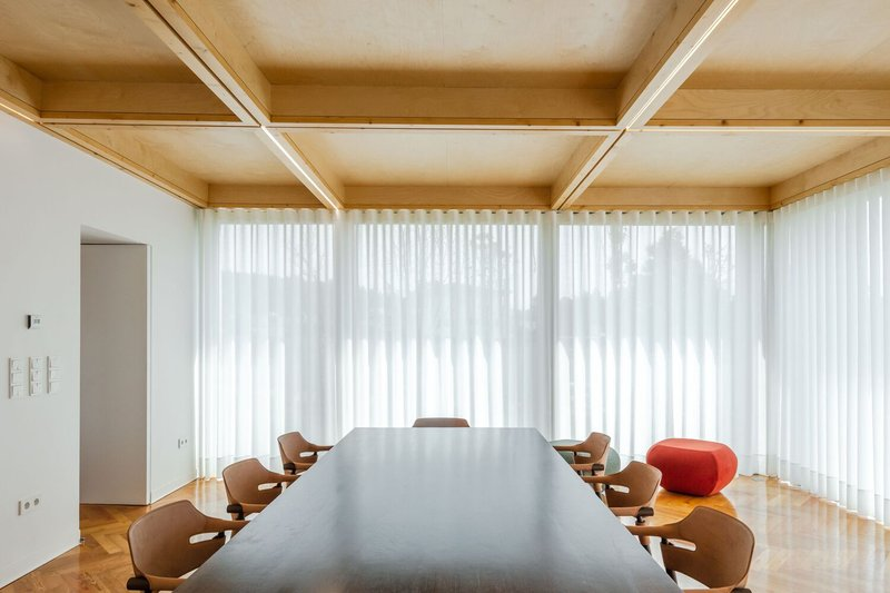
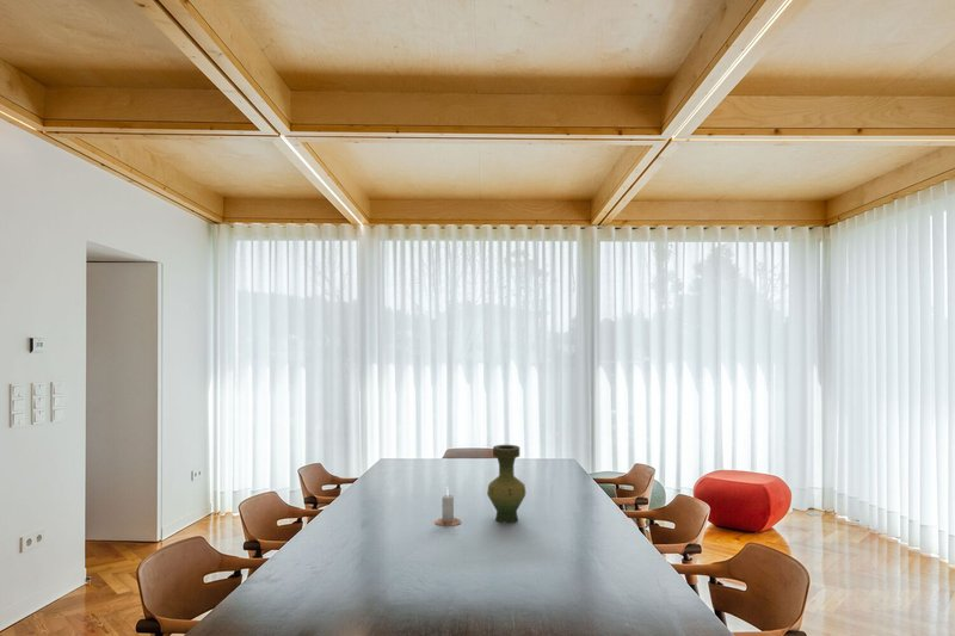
+ vase [486,444,526,524]
+ candle [435,487,462,527]
